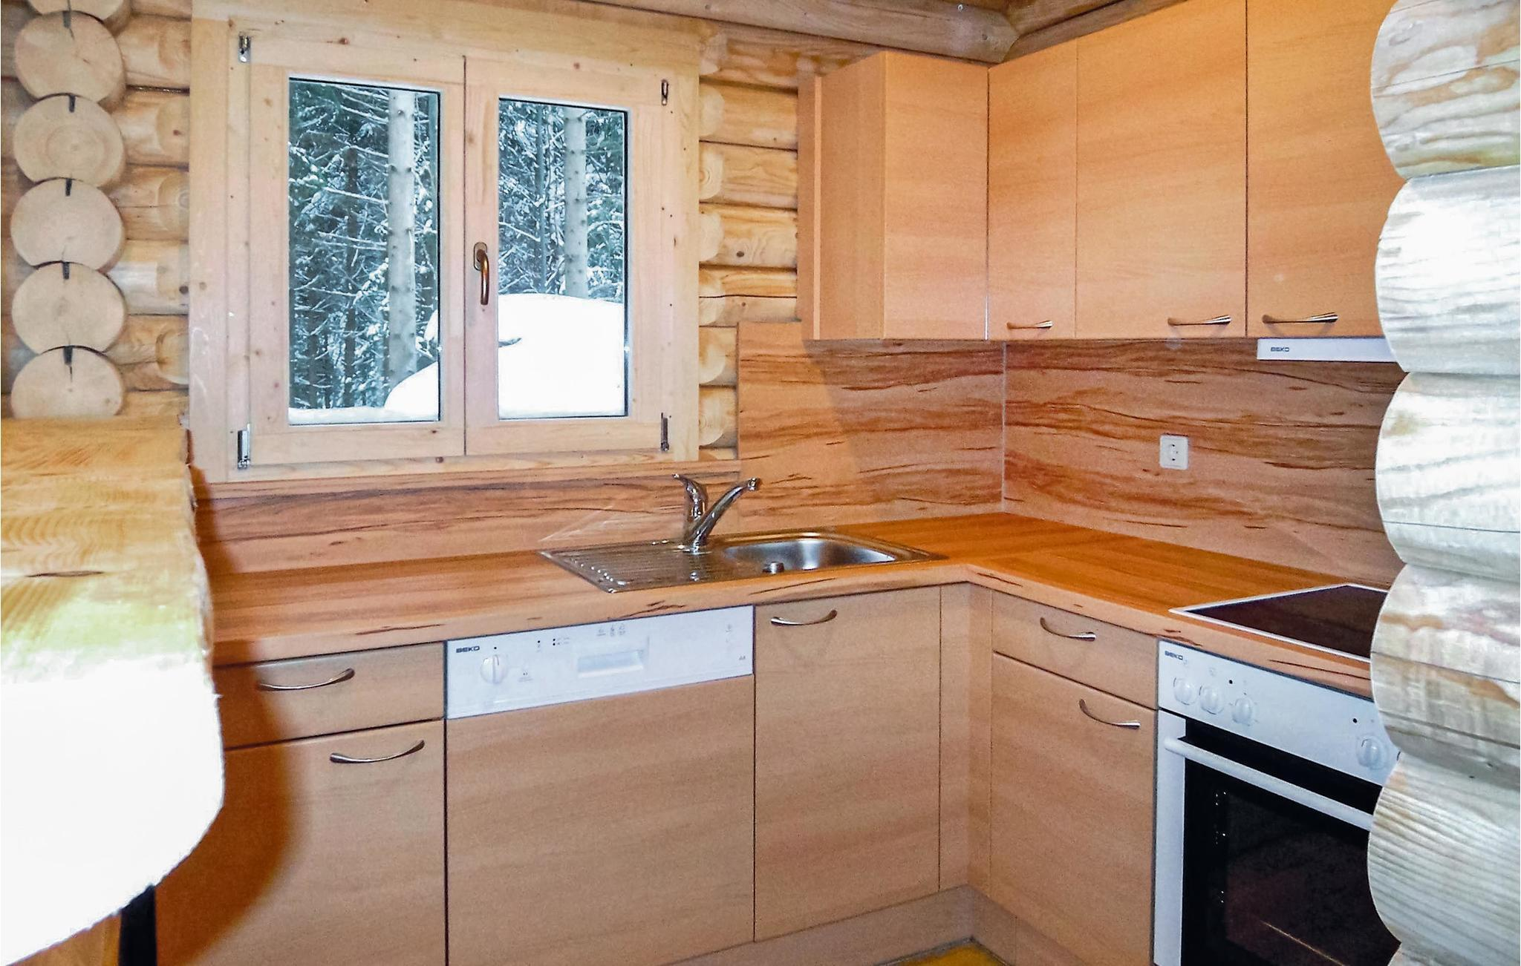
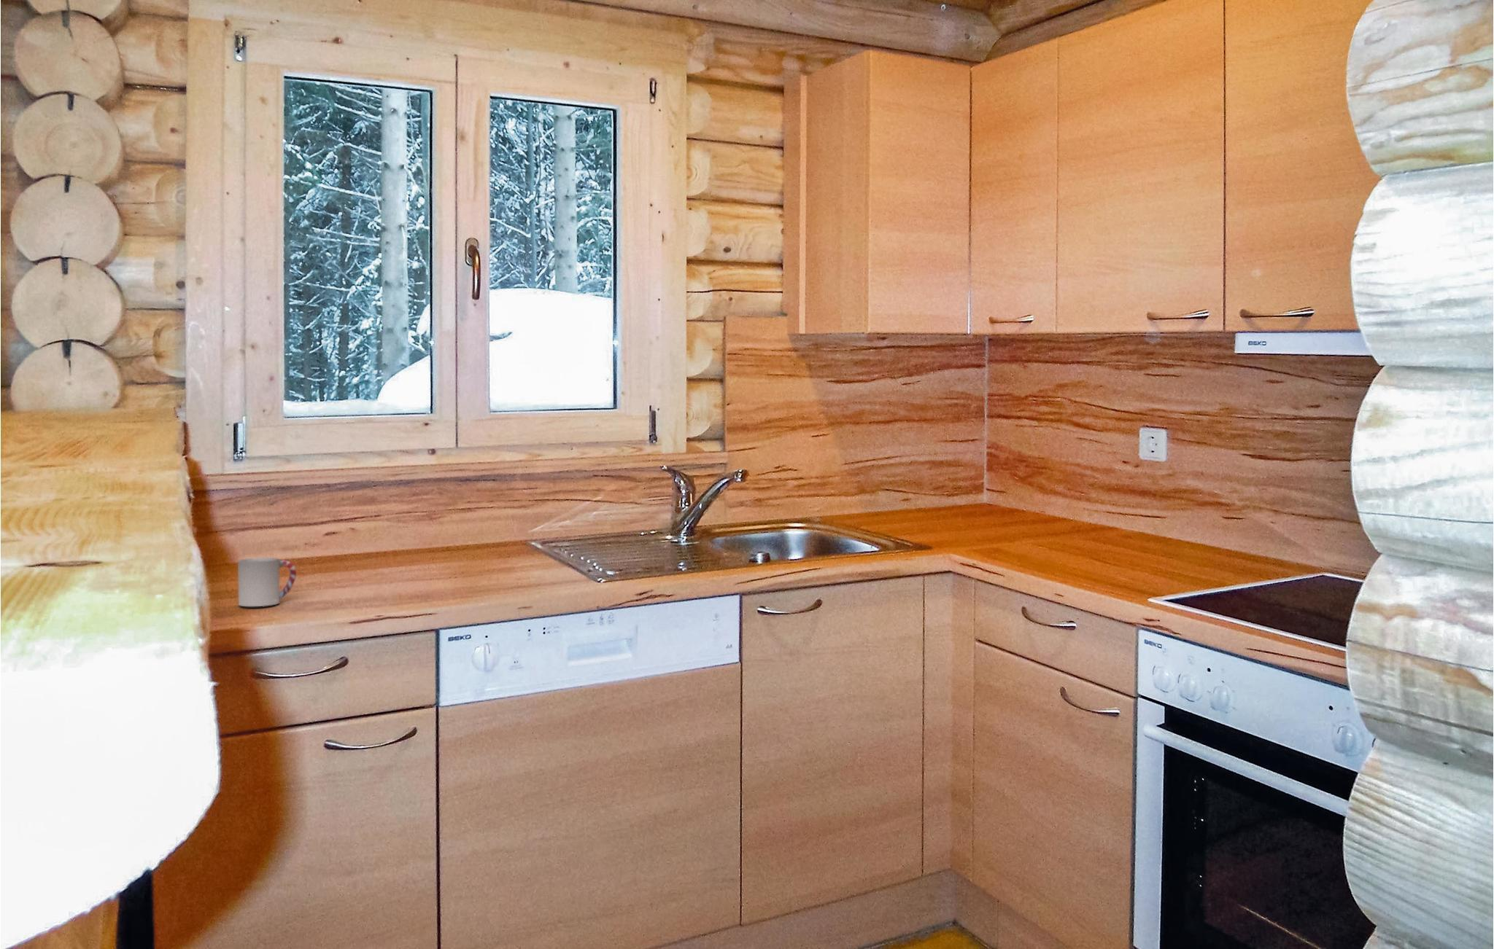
+ cup [237,557,297,607]
